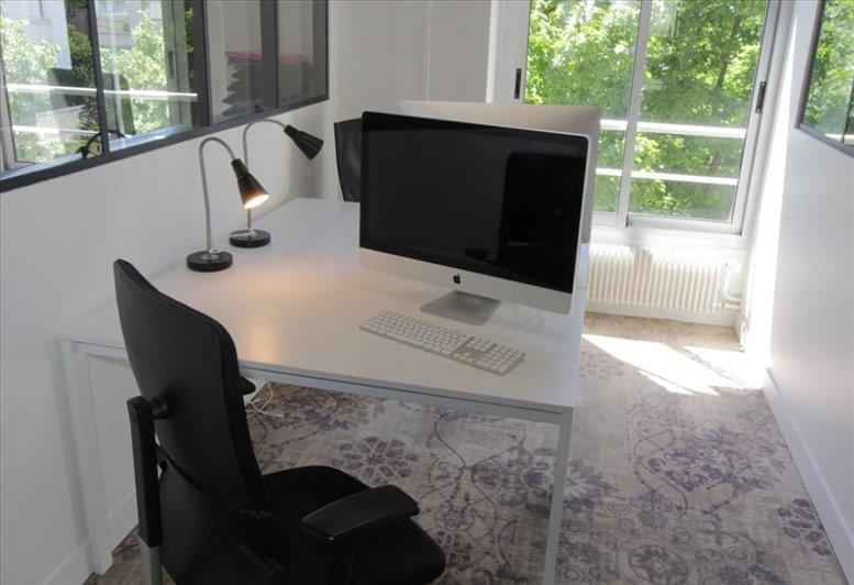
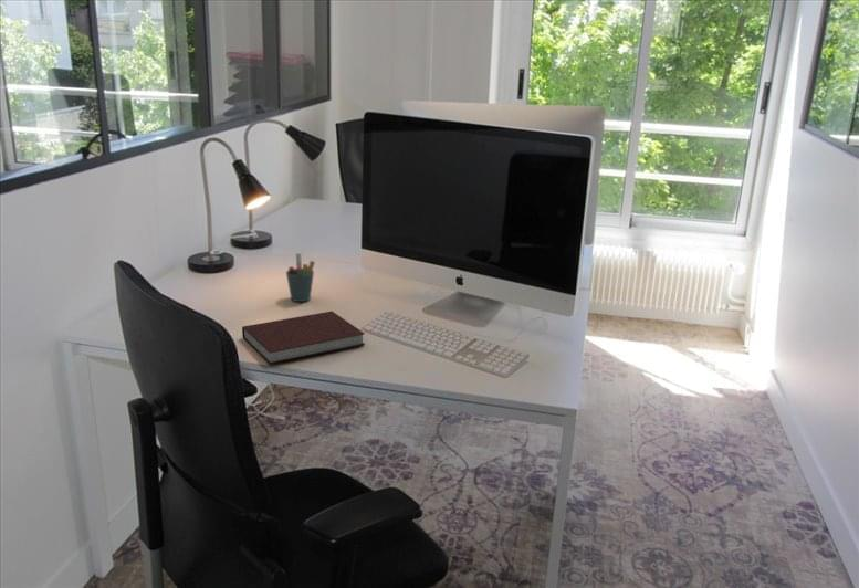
+ notebook [241,311,366,365]
+ pen holder [285,252,316,303]
